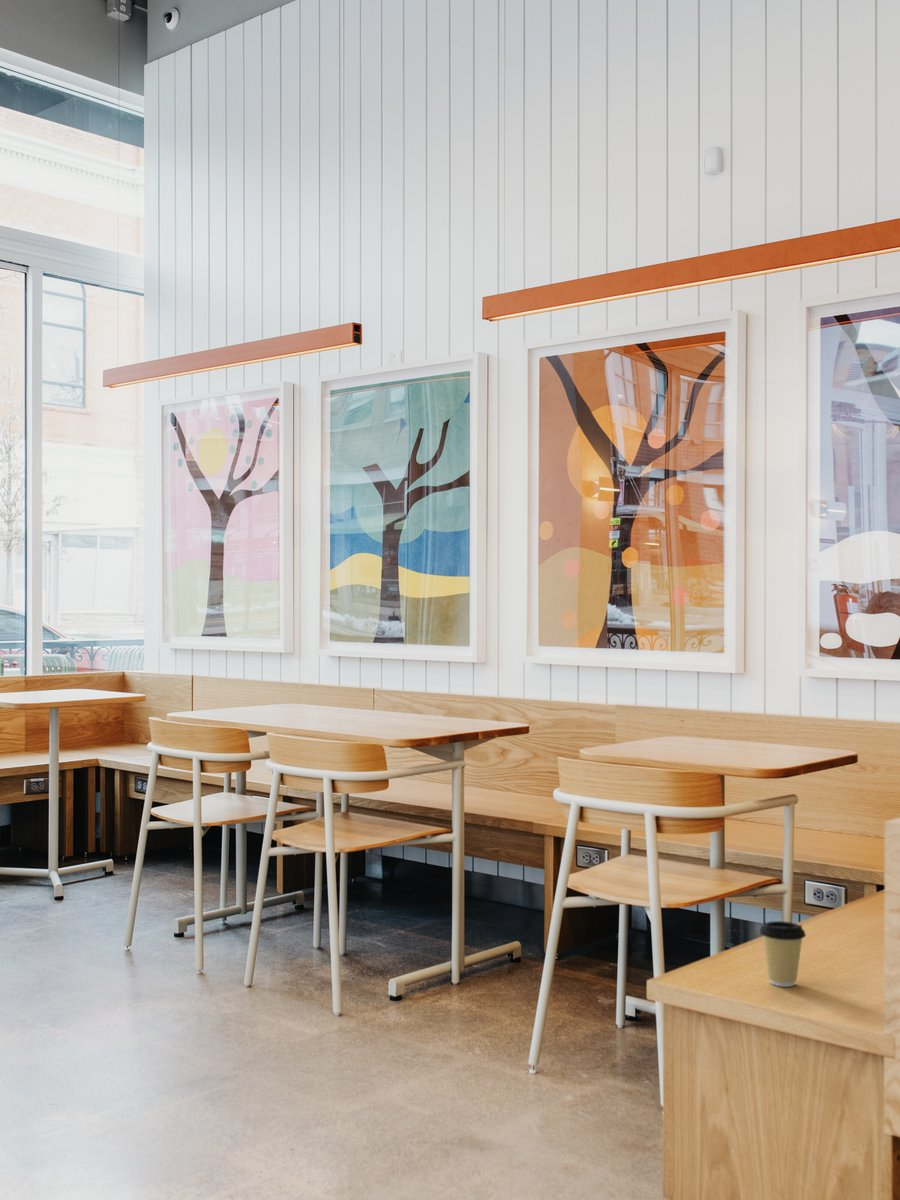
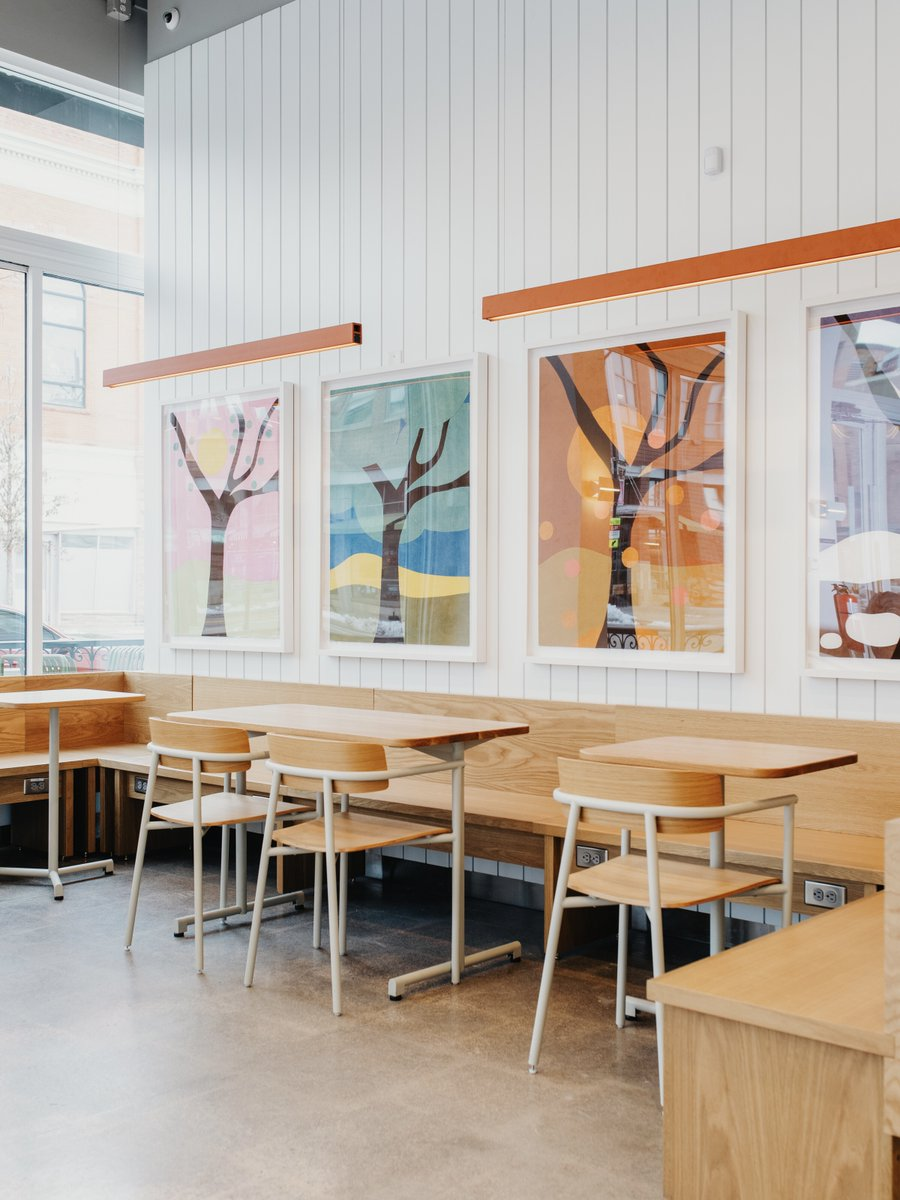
- coffee cup [759,920,807,988]
